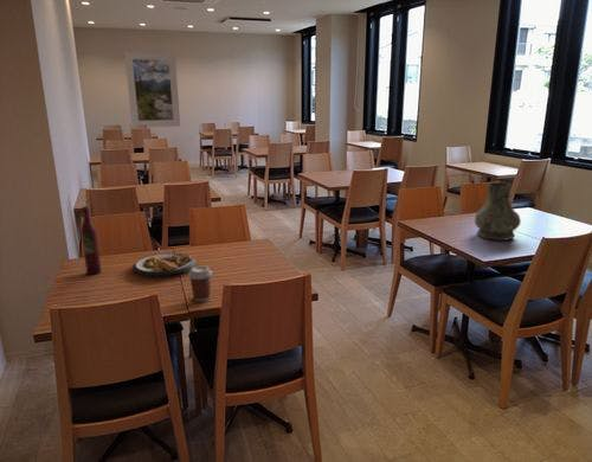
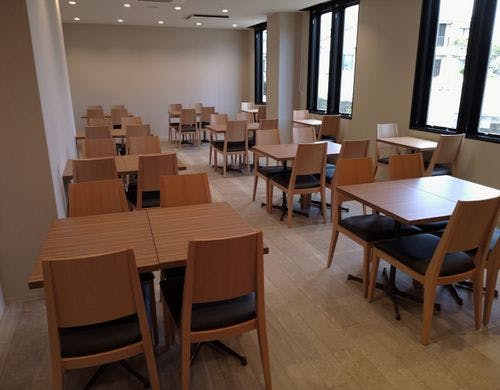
- coffee cup [187,265,213,302]
- vase [474,181,522,242]
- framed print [123,51,181,128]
- plate [131,252,197,278]
- wine bottle [79,205,103,276]
